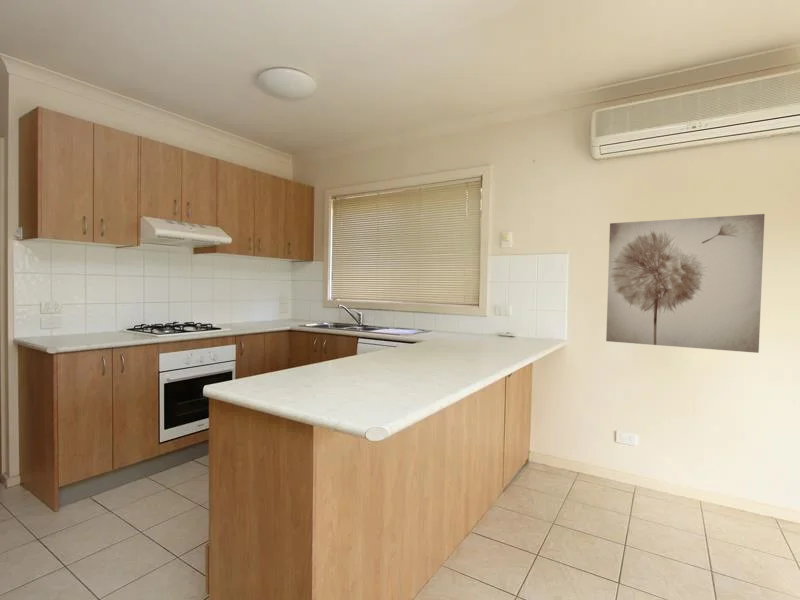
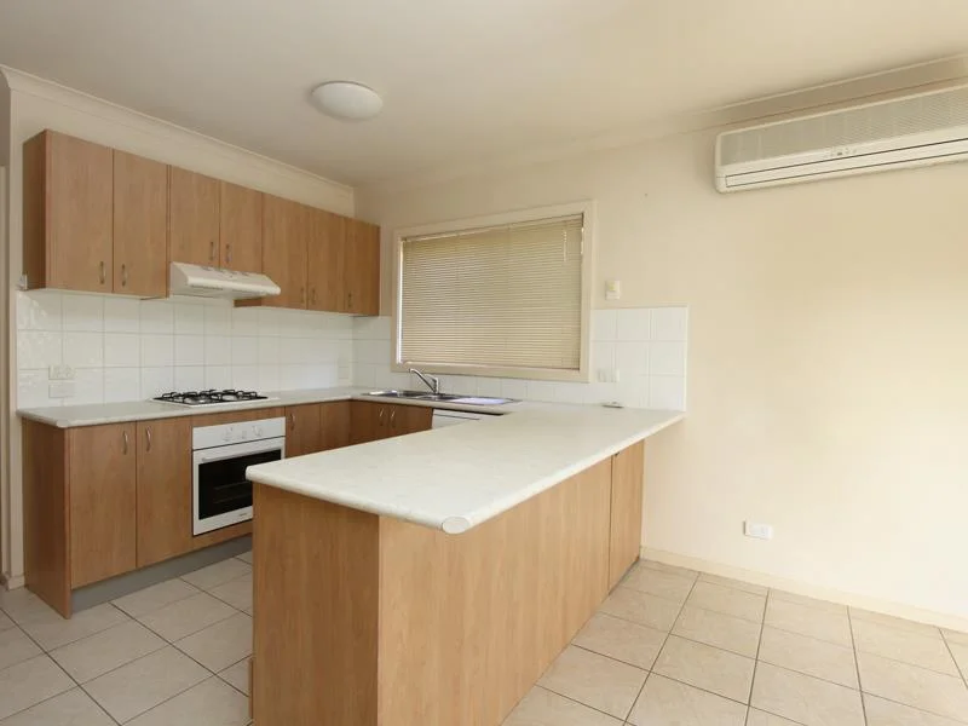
- wall art [605,213,766,354]
